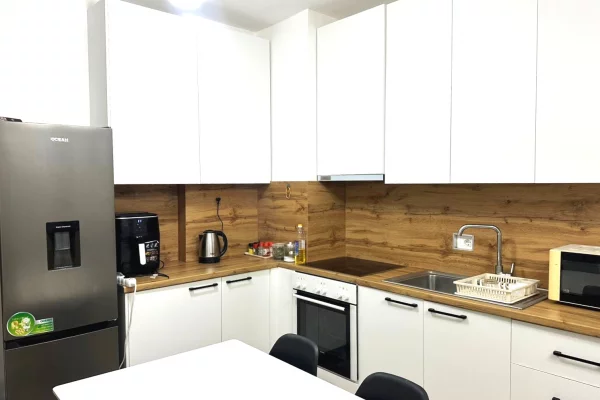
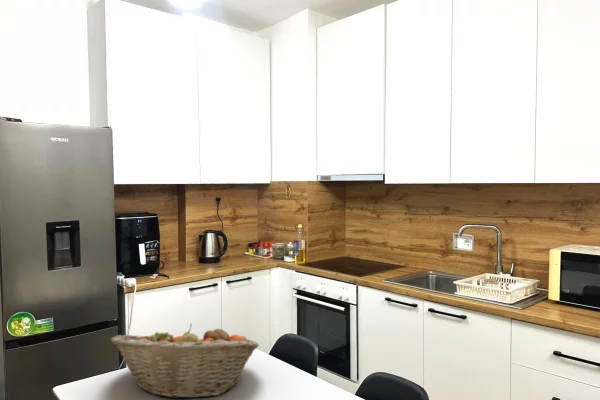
+ fruit basket [109,323,260,400]
